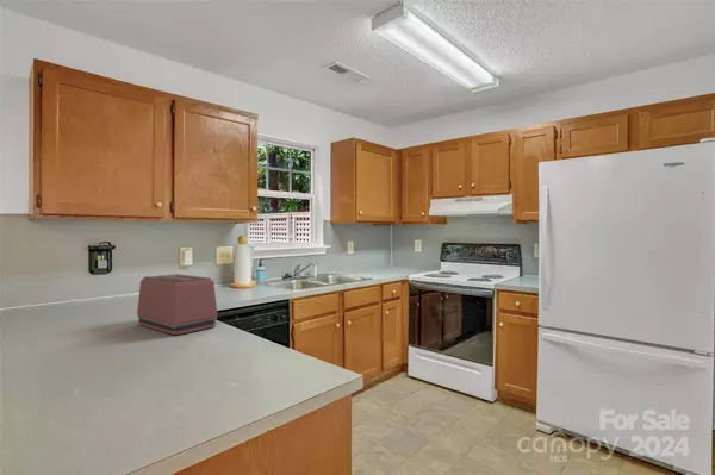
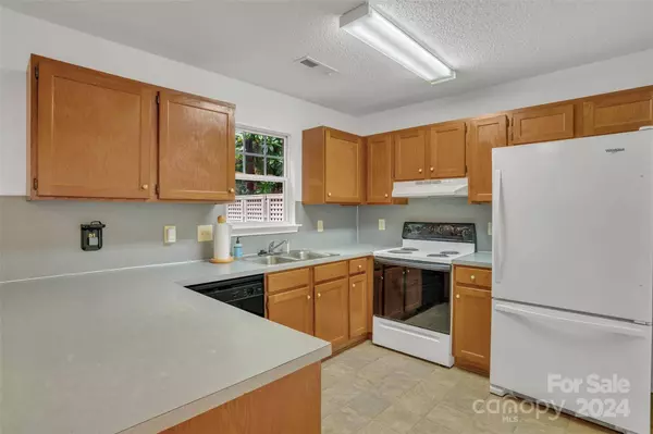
- toaster [136,273,219,336]
